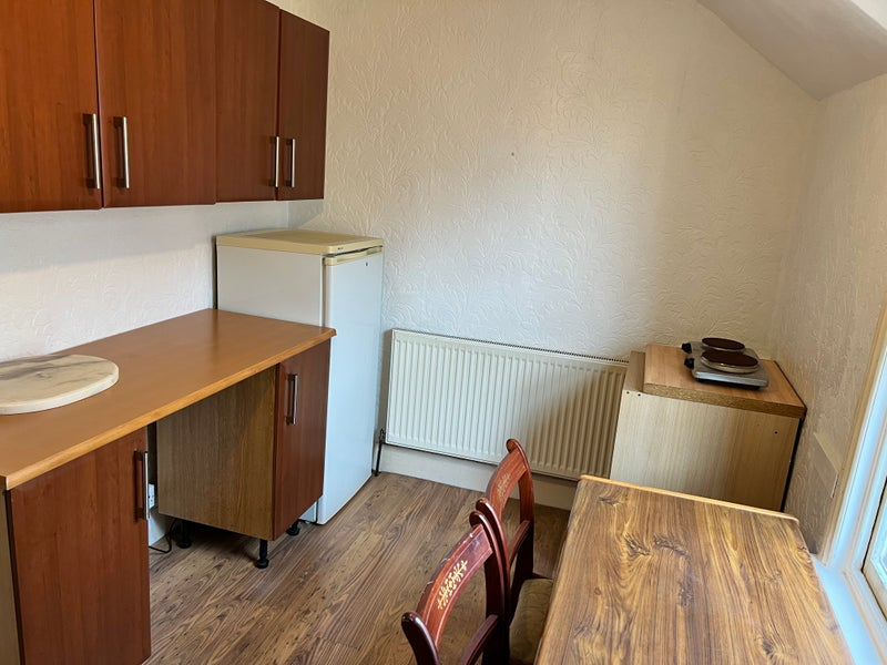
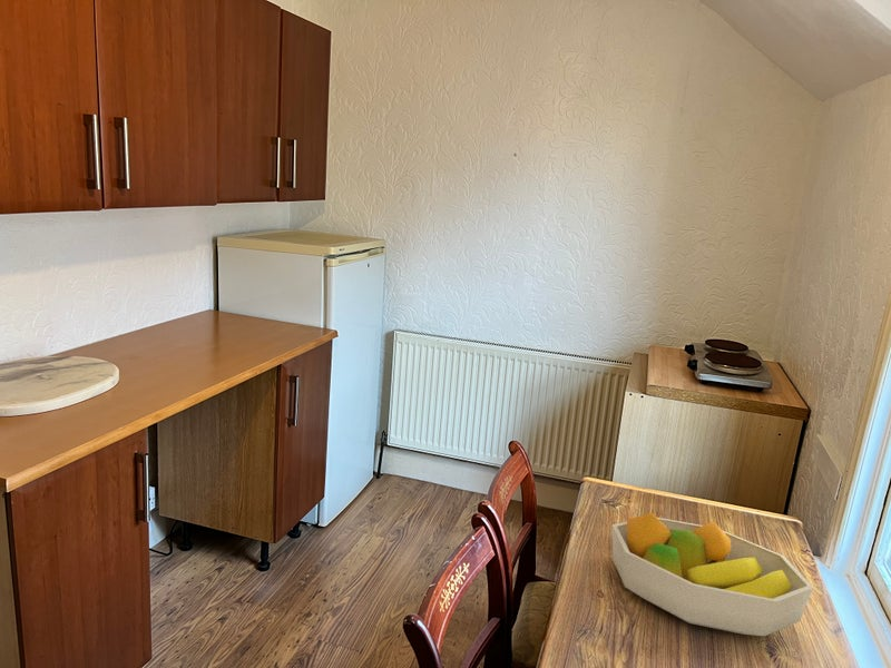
+ fruit bowl [611,512,814,637]
